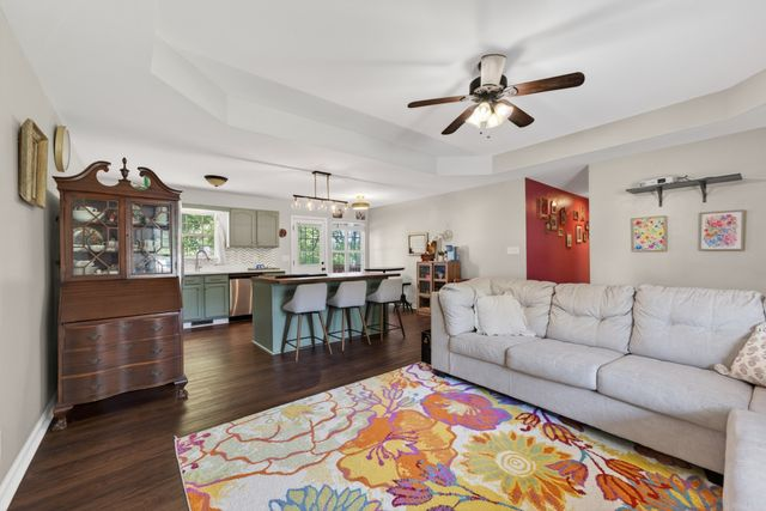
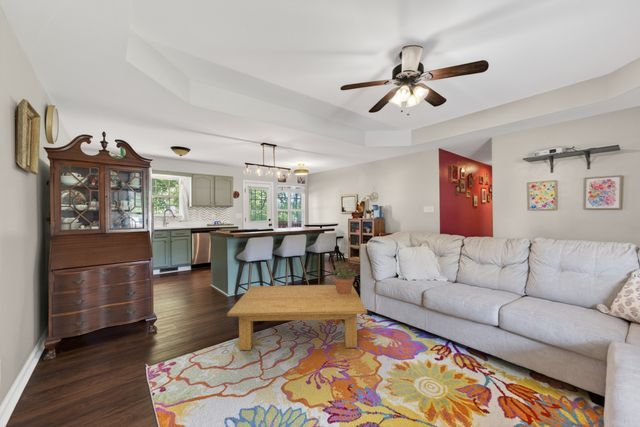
+ coffee table [226,284,368,351]
+ potted plant [331,260,359,294]
